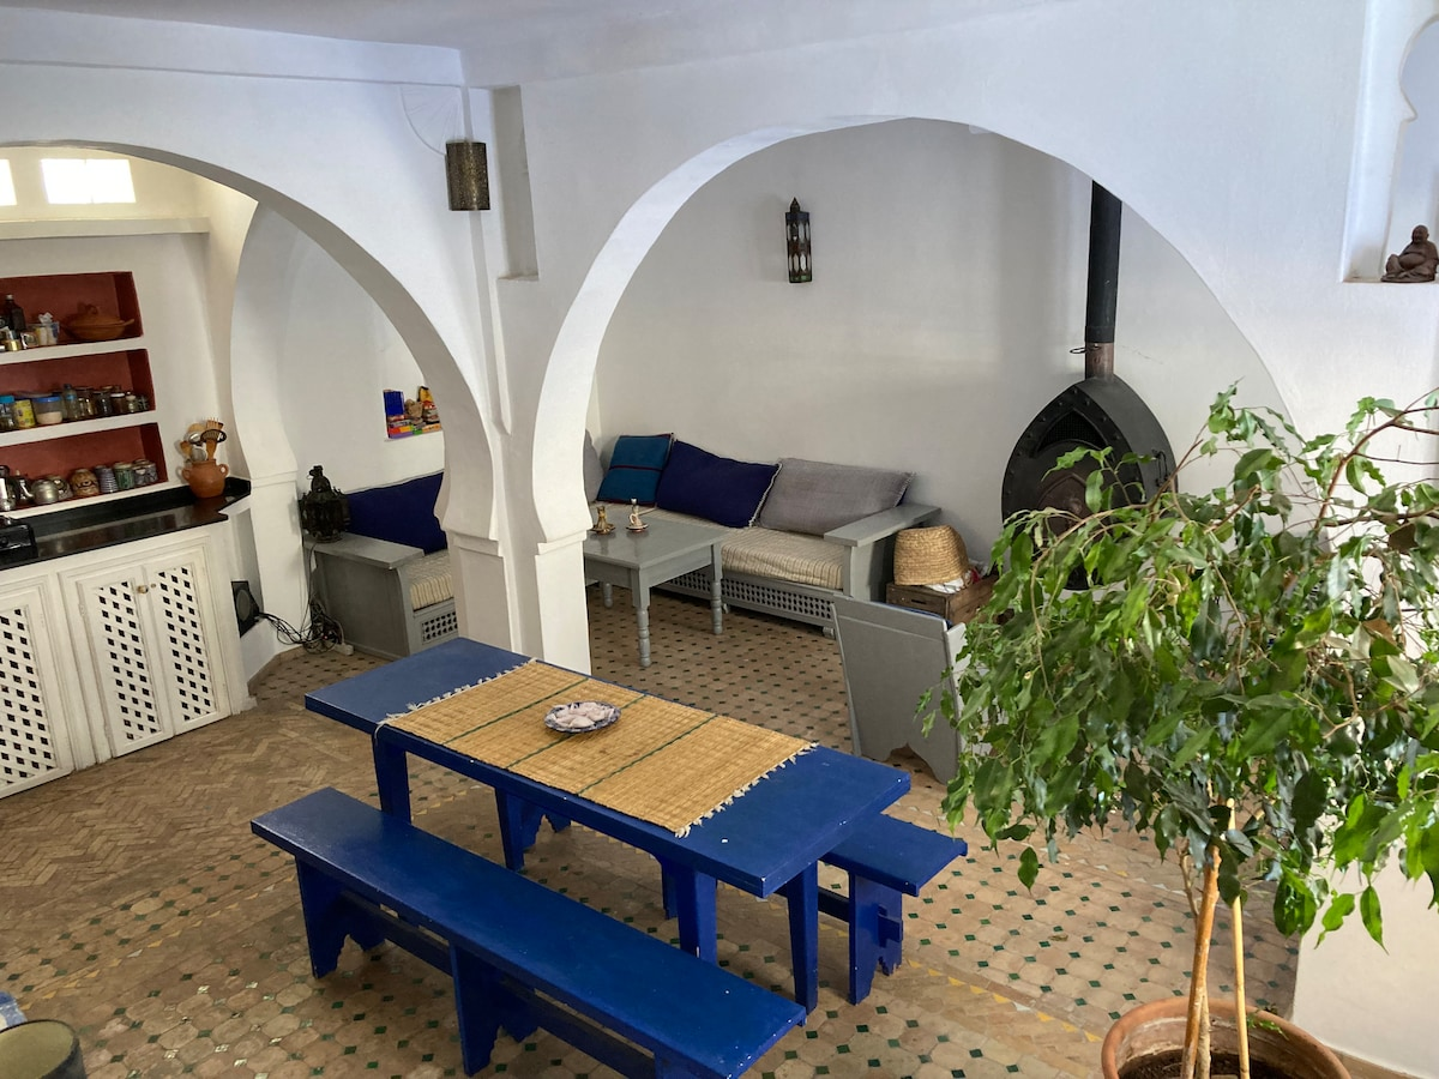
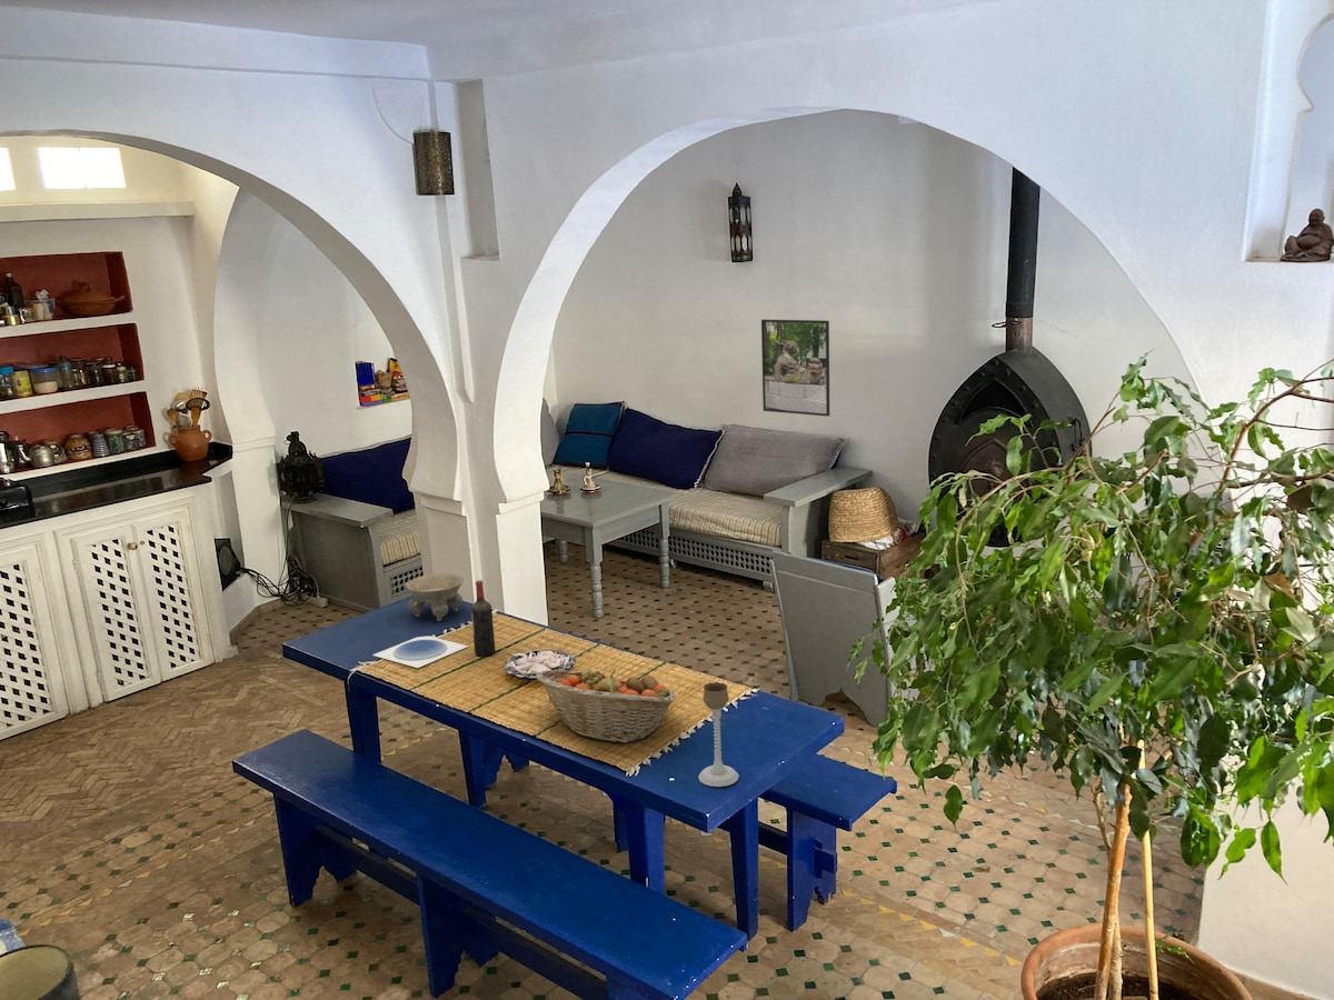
+ fruit basket [535,667,677,743]
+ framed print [760,319,830,418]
+ candle holder [697,681,740,788]
+ plate [371,636,469,669]
+ bowl [405,572,465,622]
+ wine bottle [470,579,496,658]
